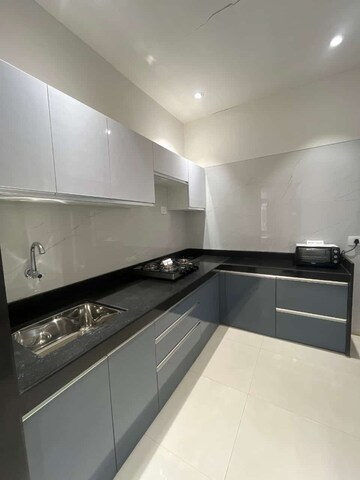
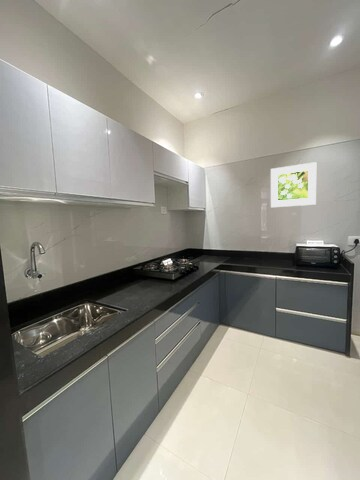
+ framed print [270,161,318,208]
